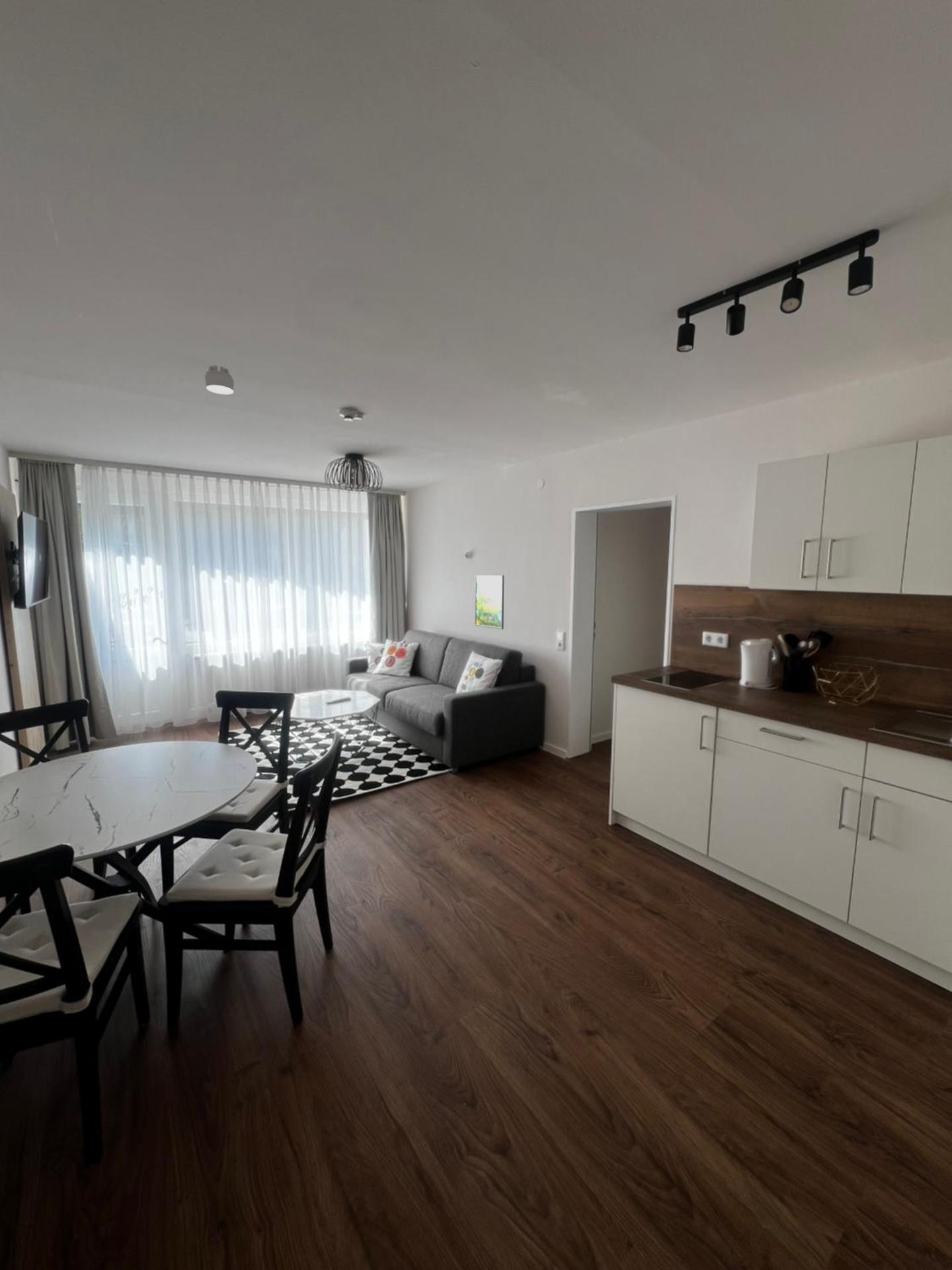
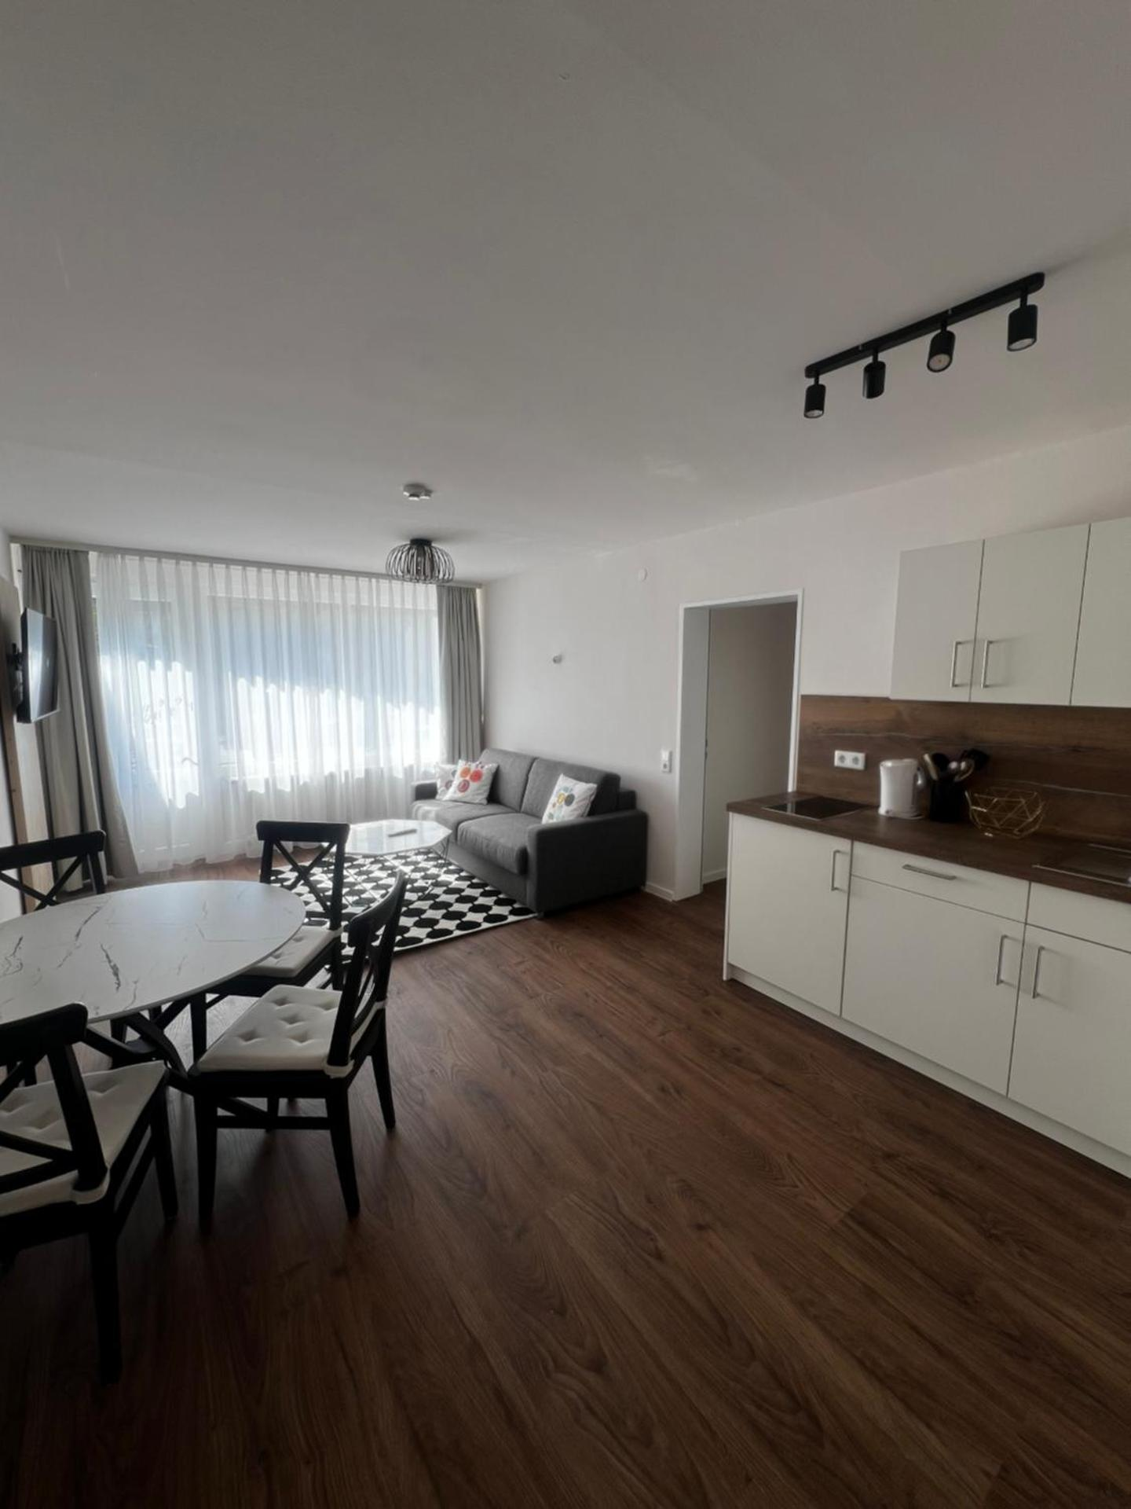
- smoke detector [204,365,235,395]
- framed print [474,574,504,630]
